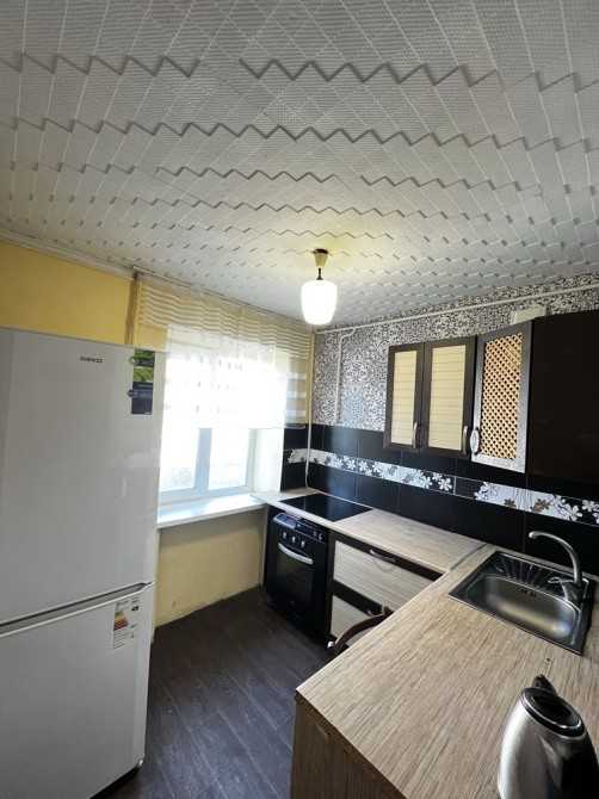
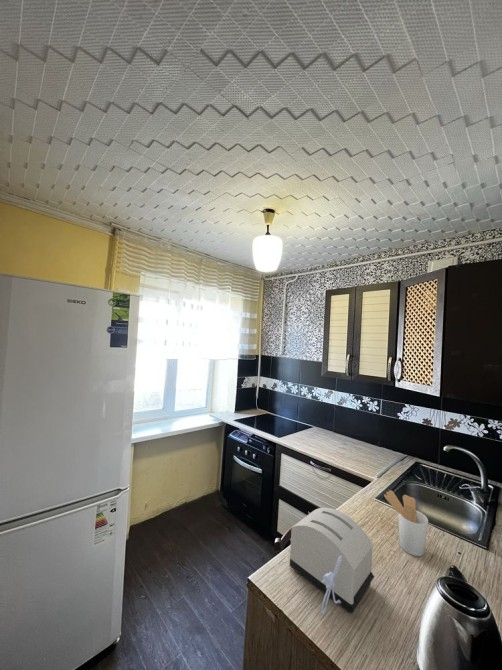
+ toaster [289,507,375,617]
+ utensil holder [383,489,429,557]
